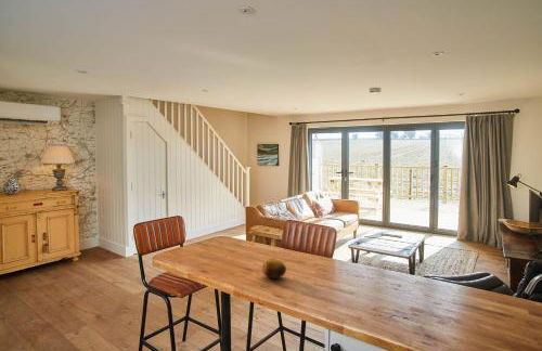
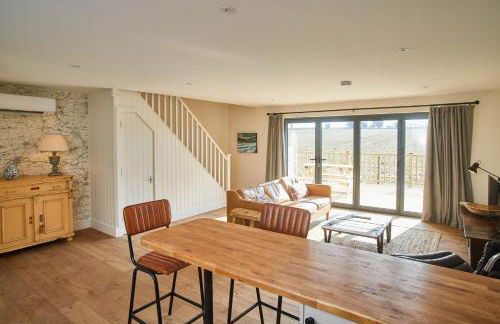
- fruit [261,257,287,280]
